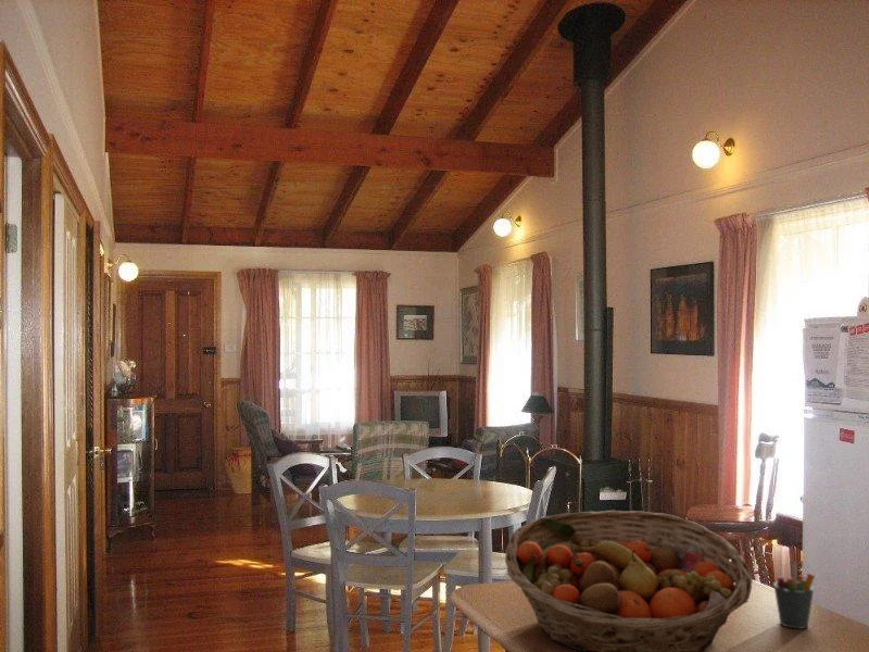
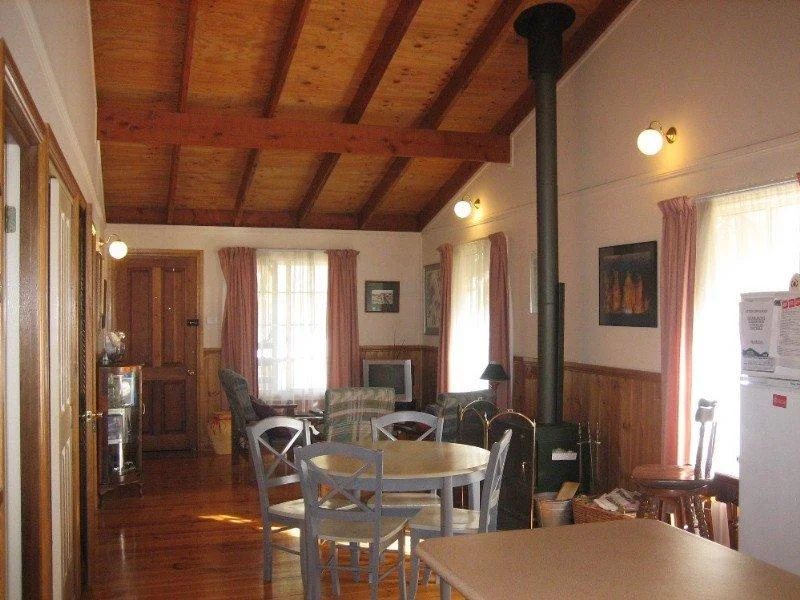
- pen holder [772,560,816,630]
- fruit basket [504,510,754,652]
